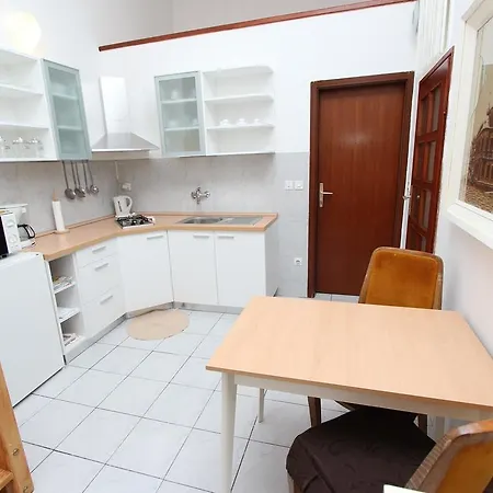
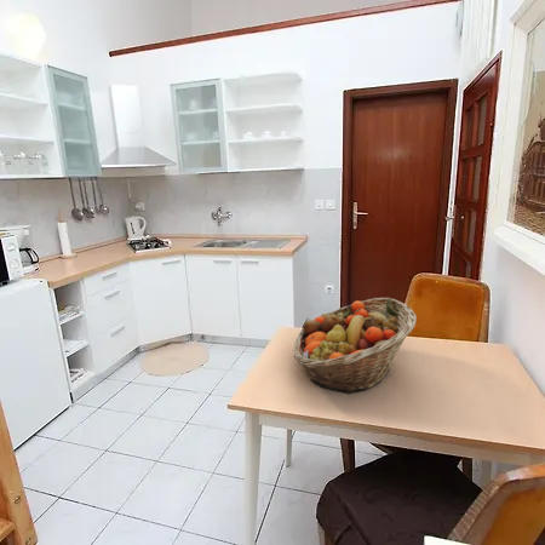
+ fruit basket [293,297,418,395]
